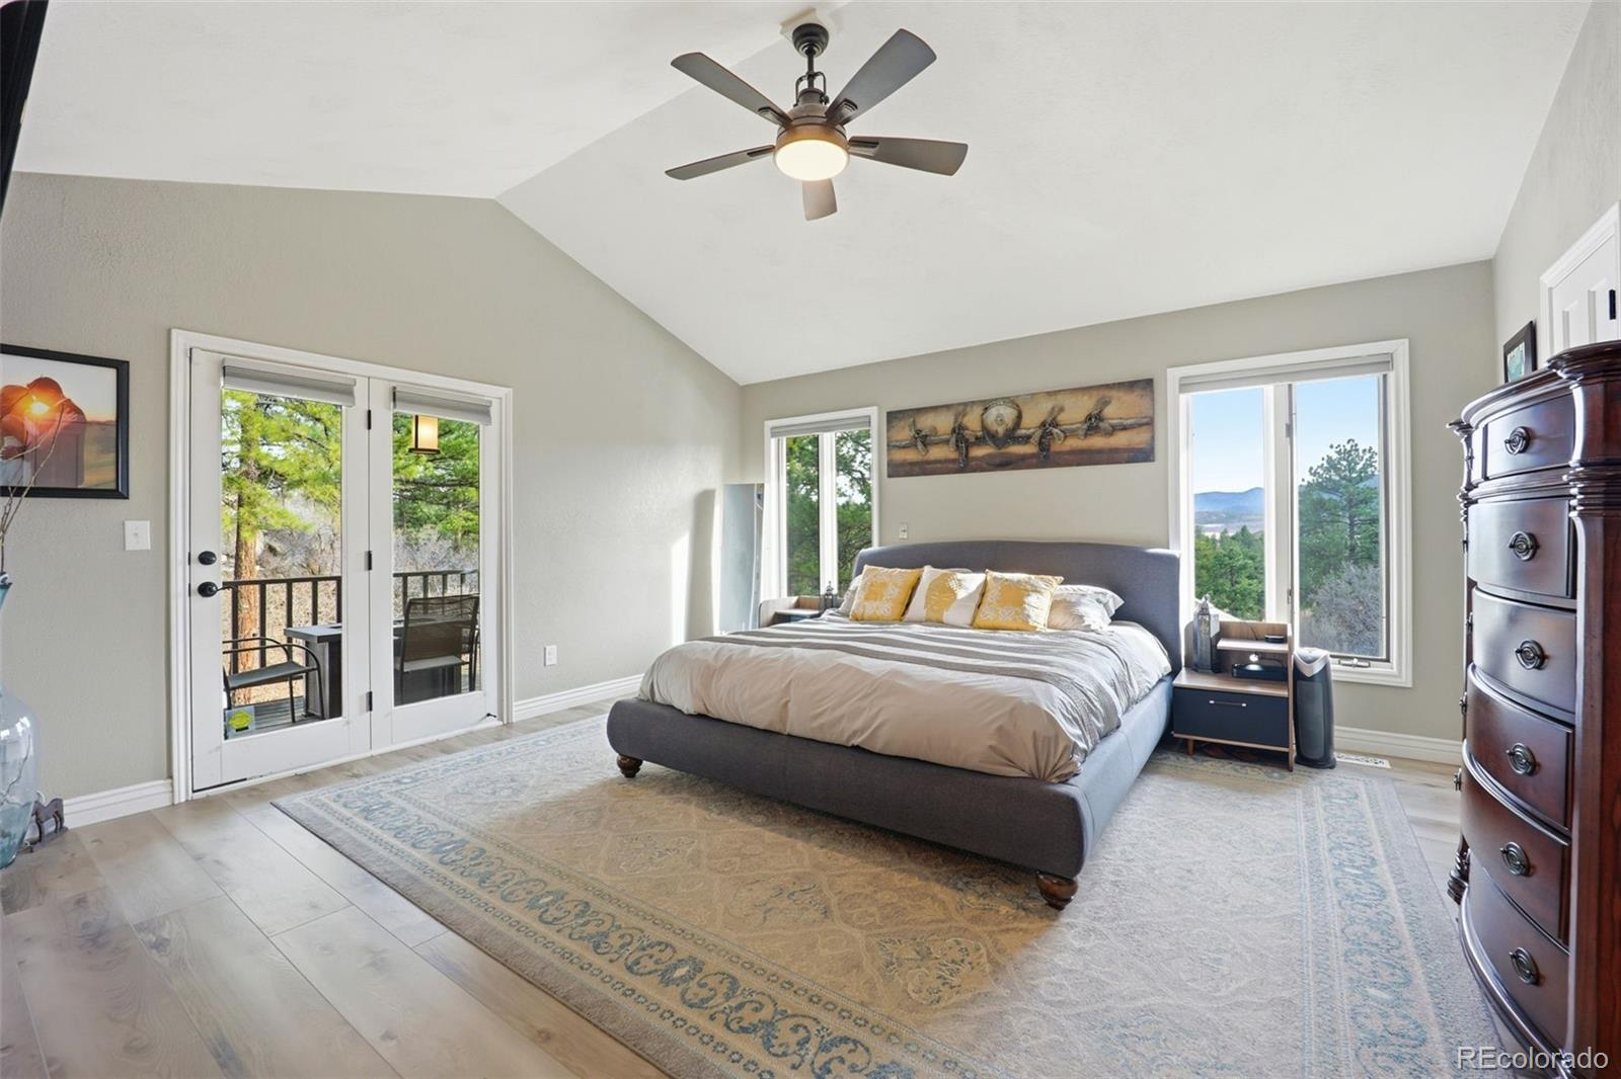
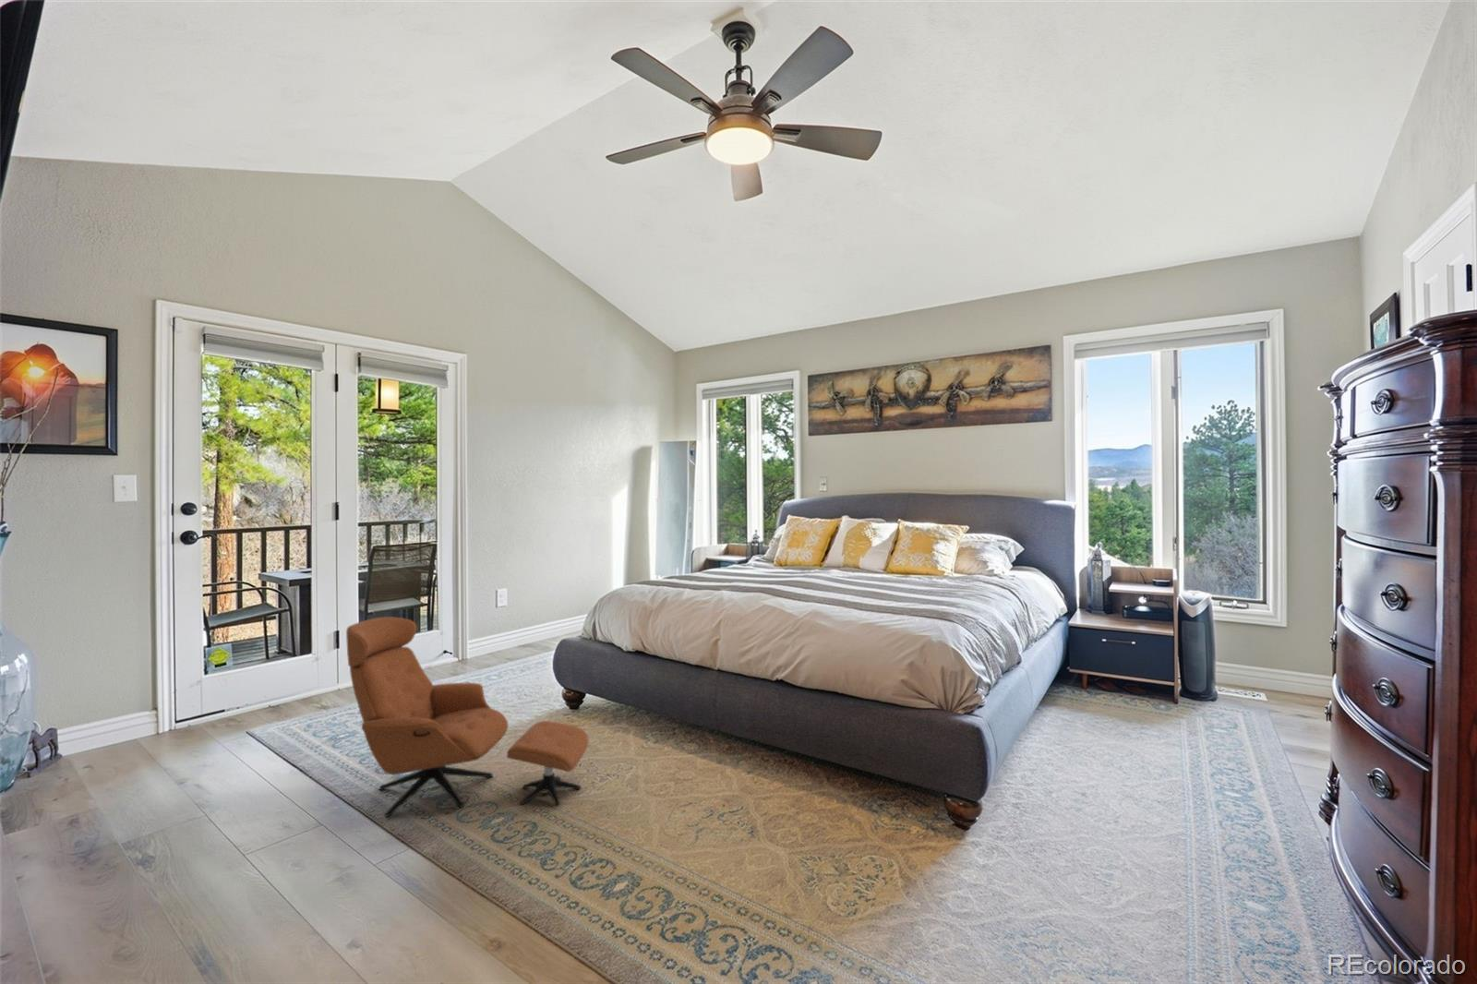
+ armchair [345,616,590,818]
